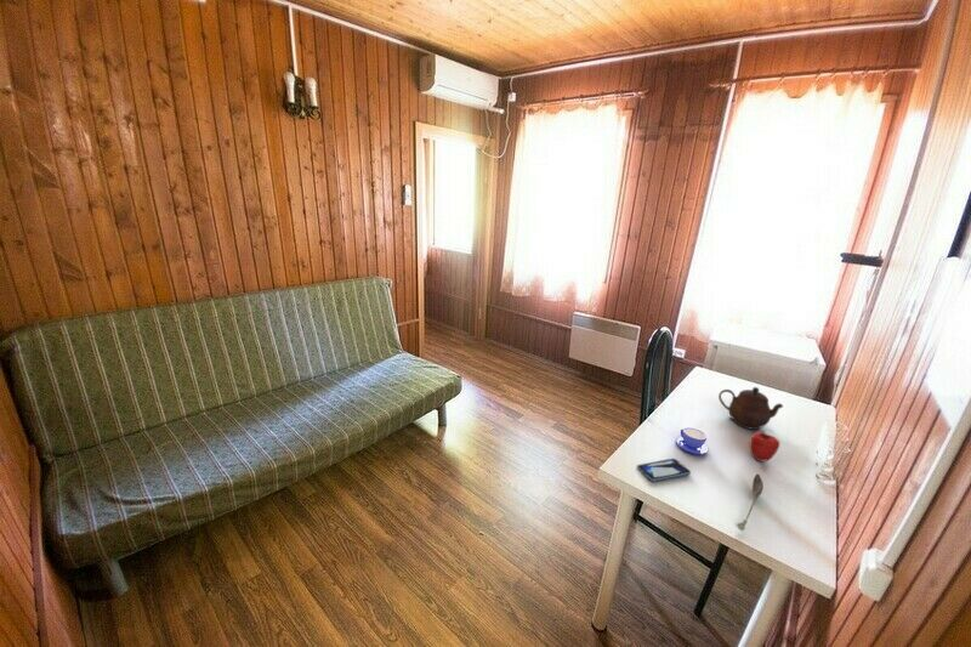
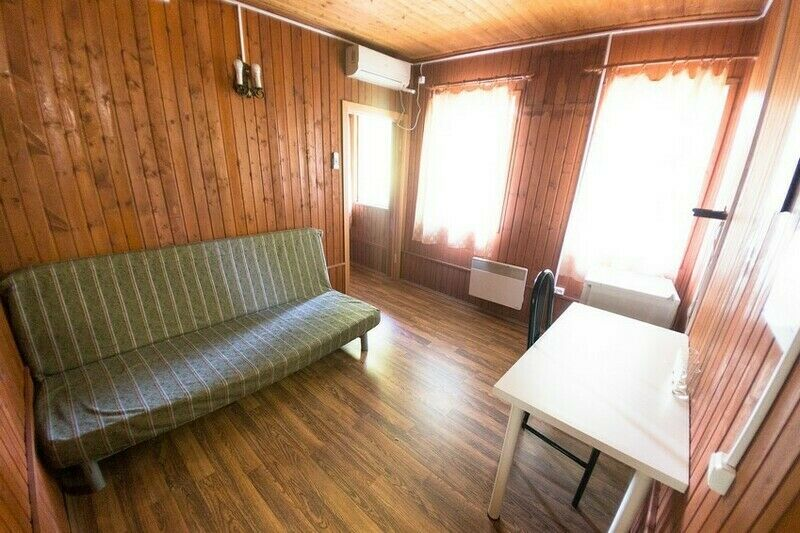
- smartphone [636,458,692,483]
- teacup [675,426,709,455]
- soupspoon [737,473,765,532]
- teapot [717,386,784,431]
- apple [749,431,780,462]
